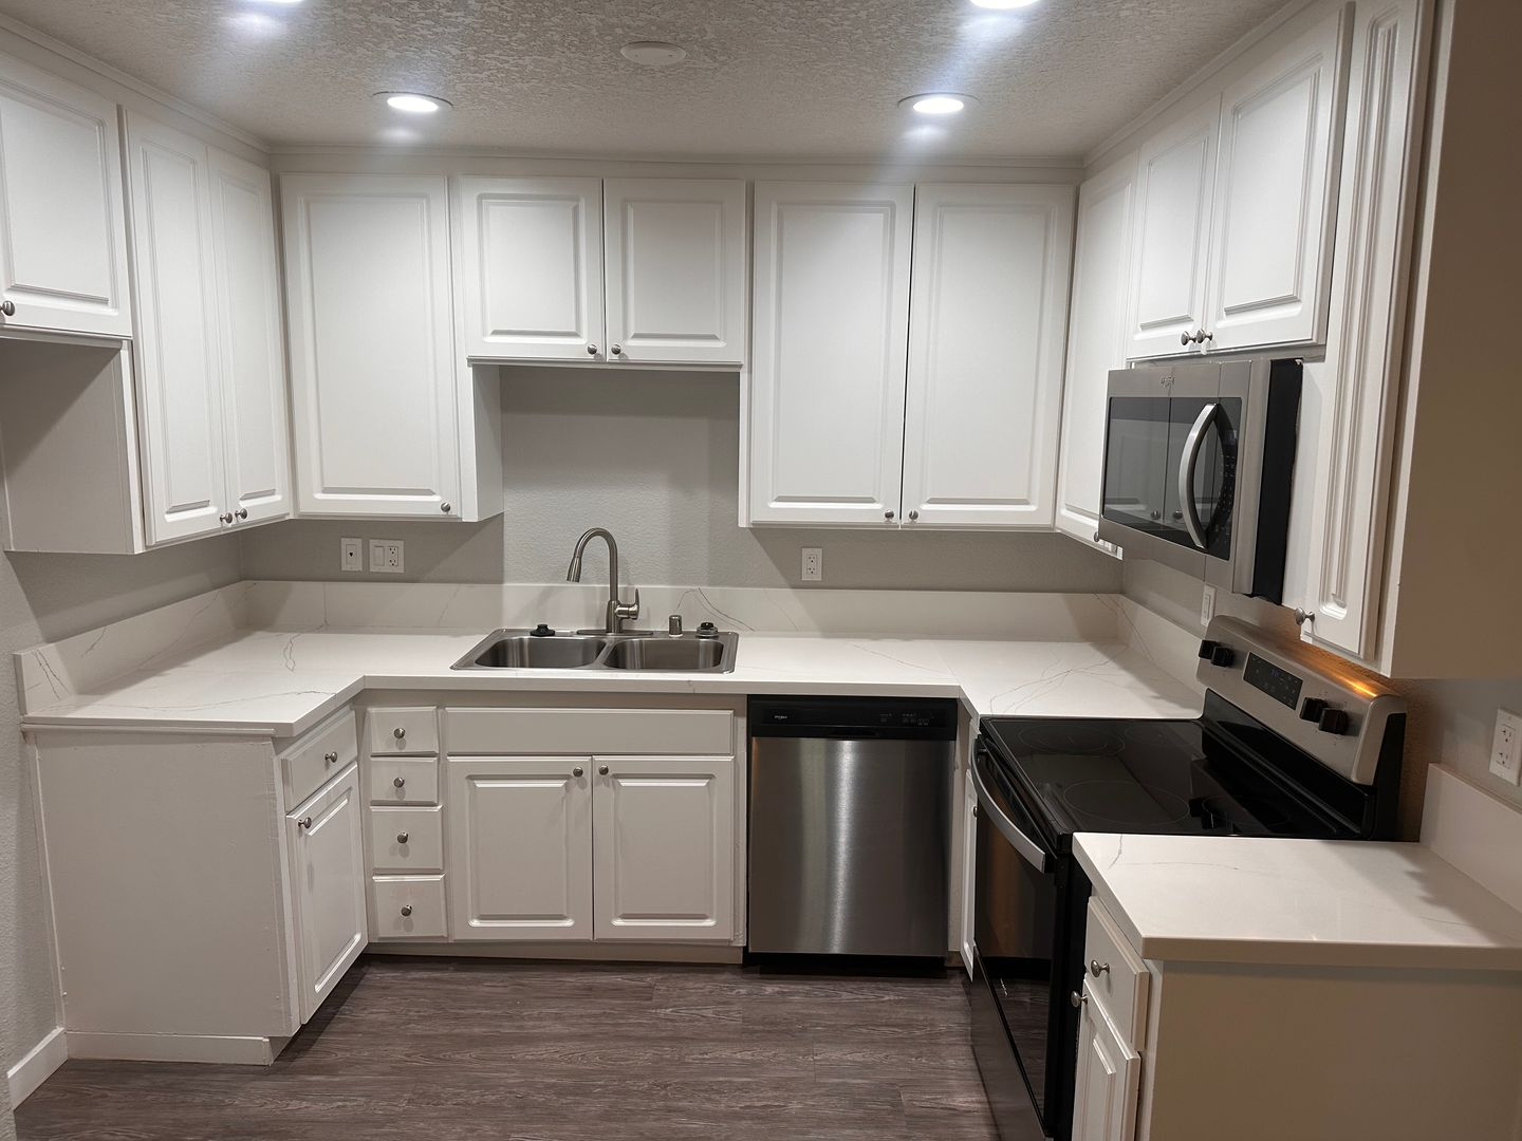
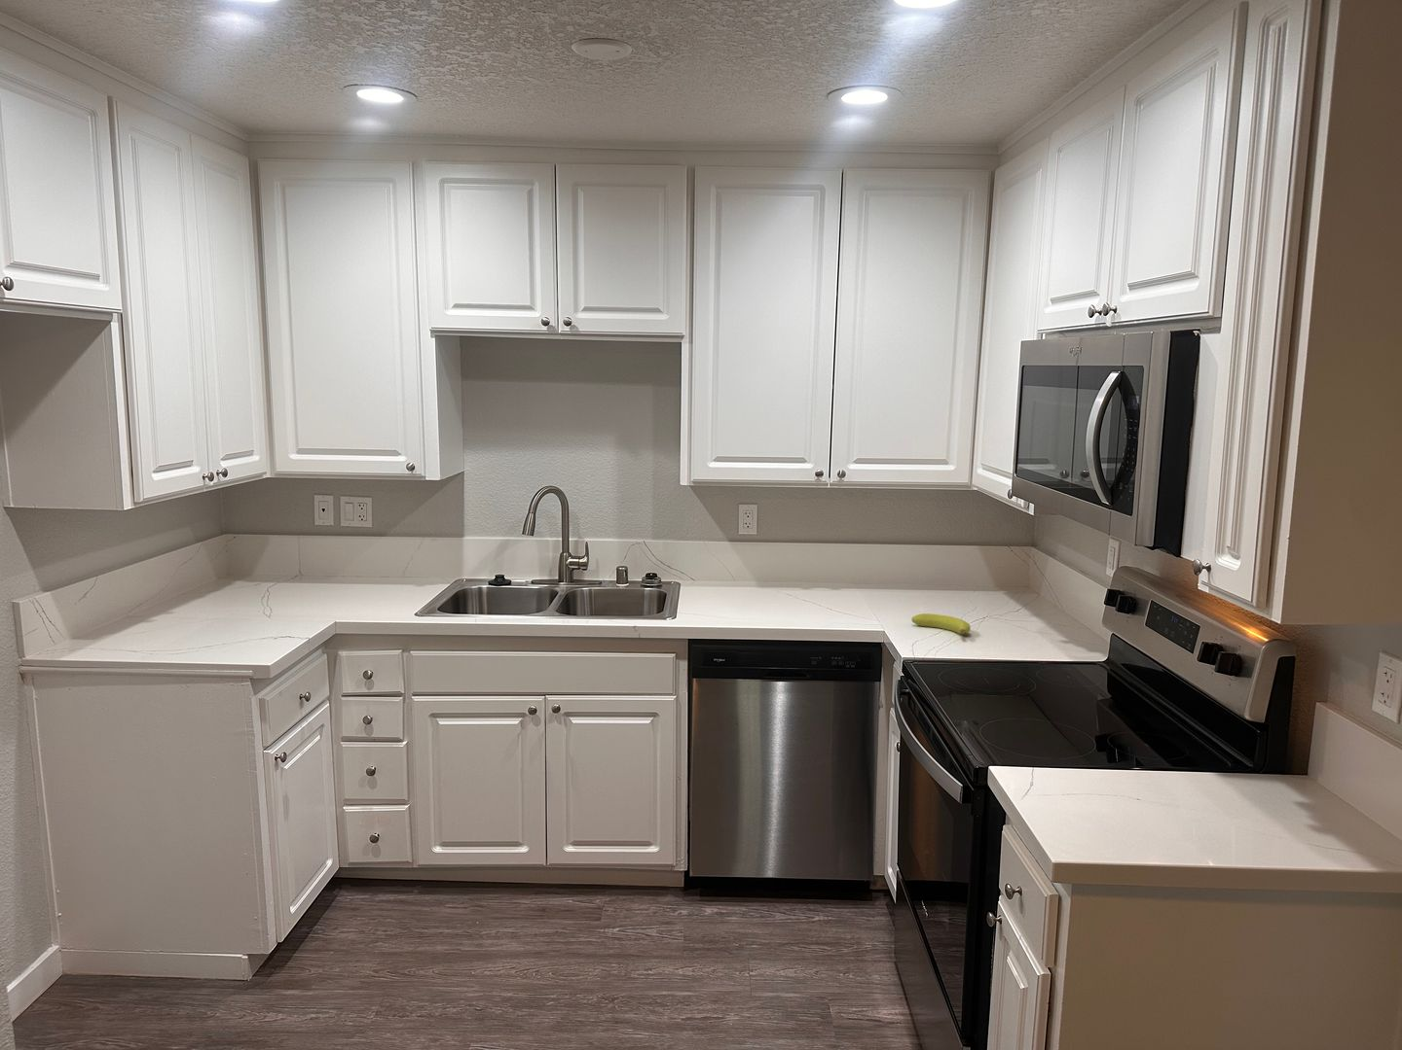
+ fruit [912,612,971,635]
